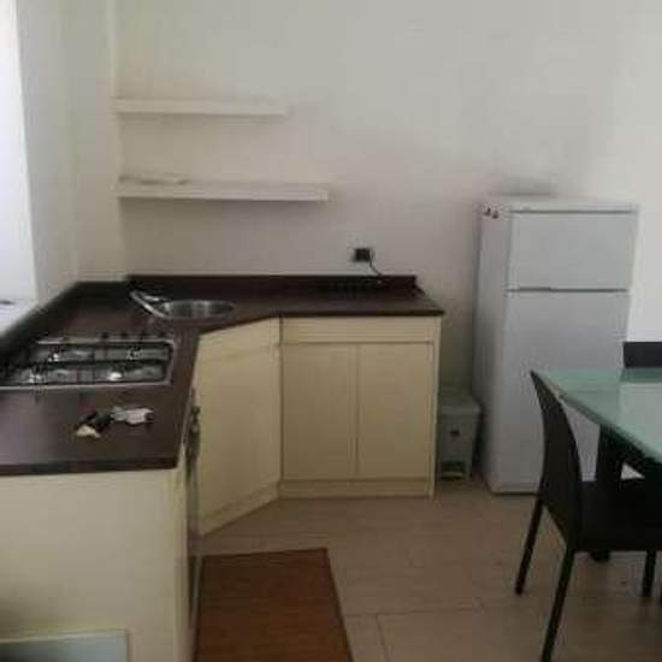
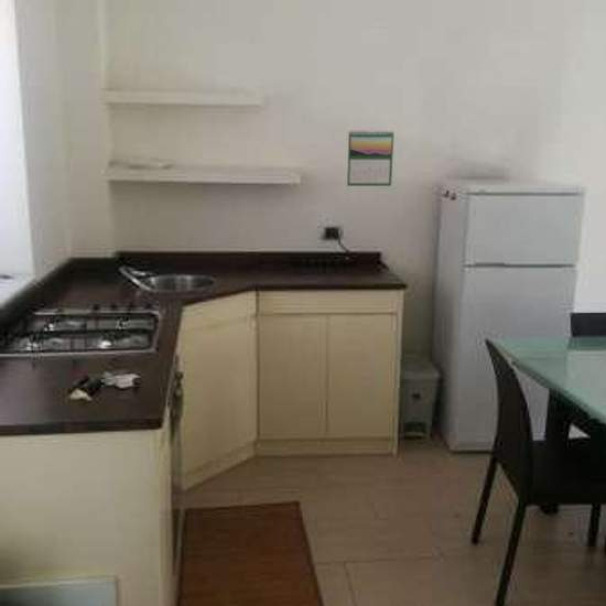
+ calendar [346,129,394,187]
